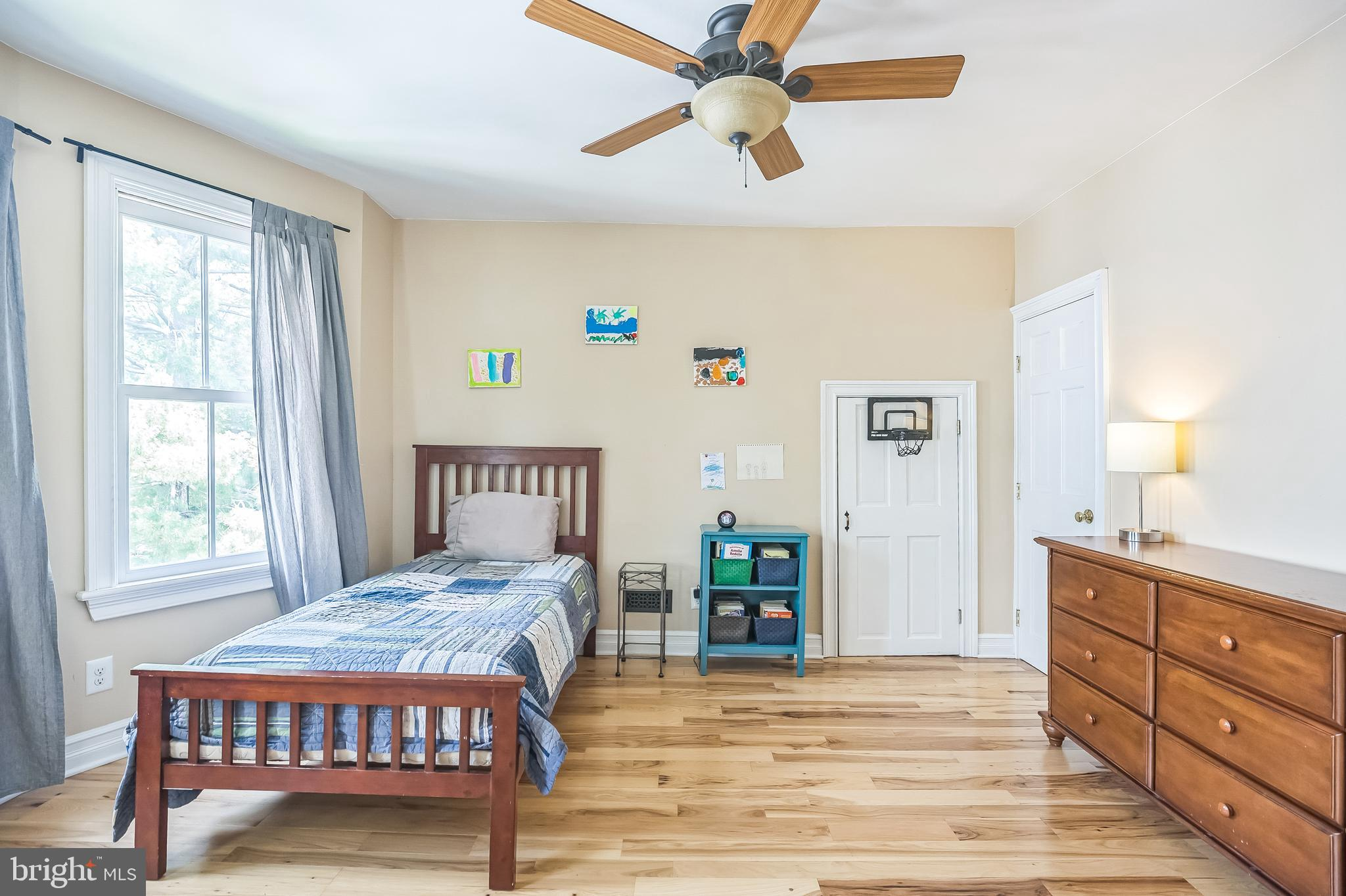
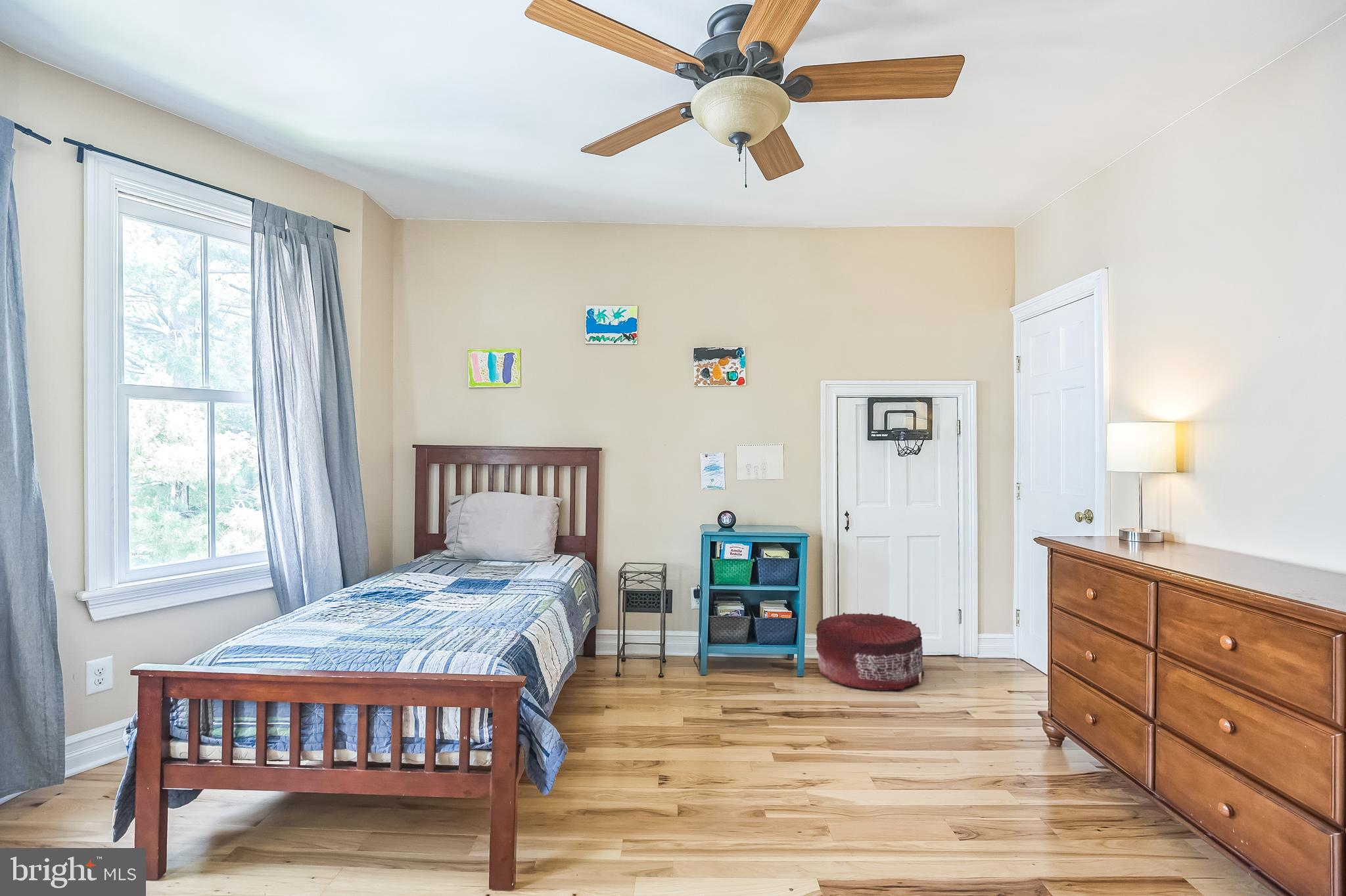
+ pouf [815,612,925,691]
